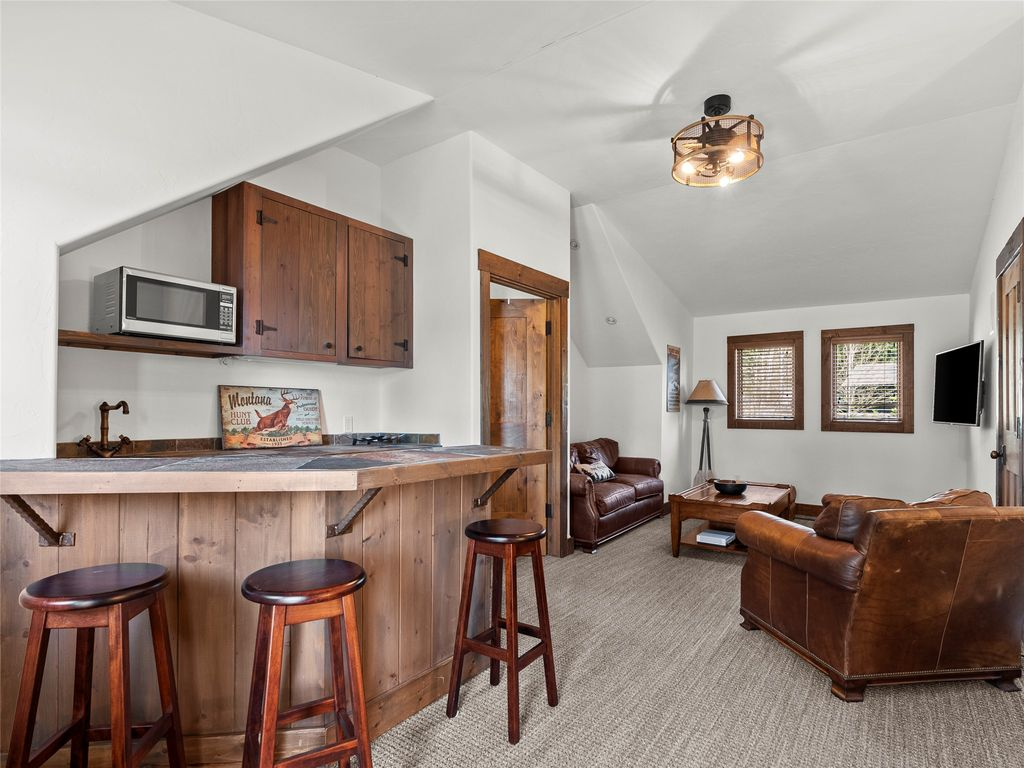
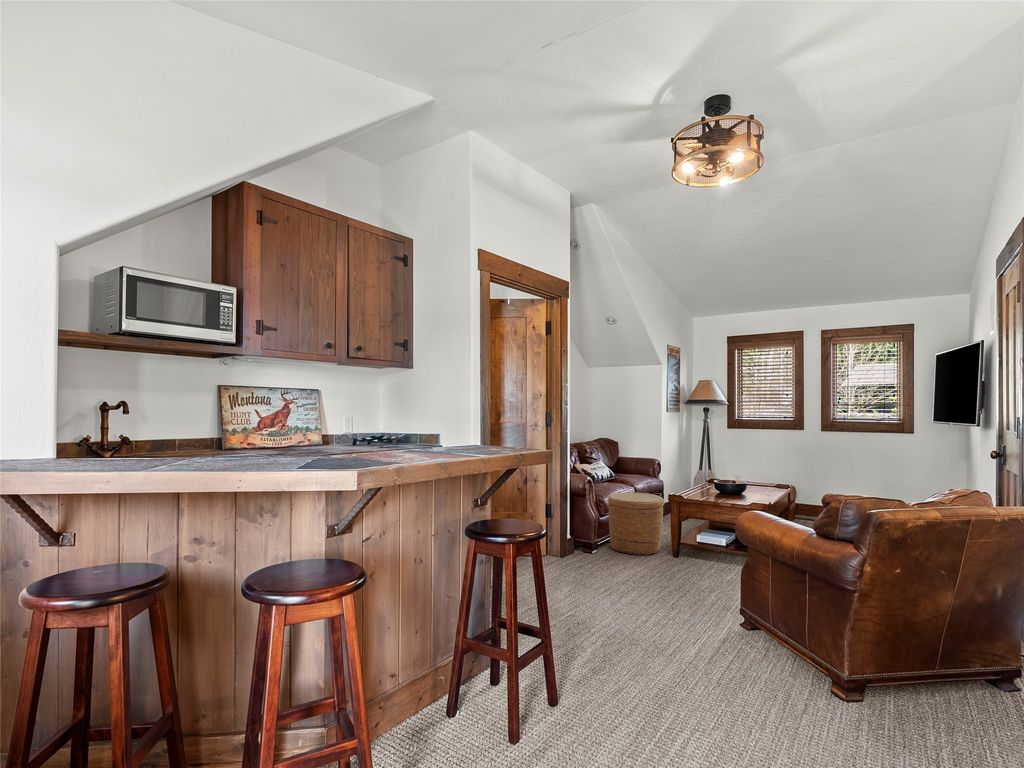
+ woven basket [607,492,665,556]
